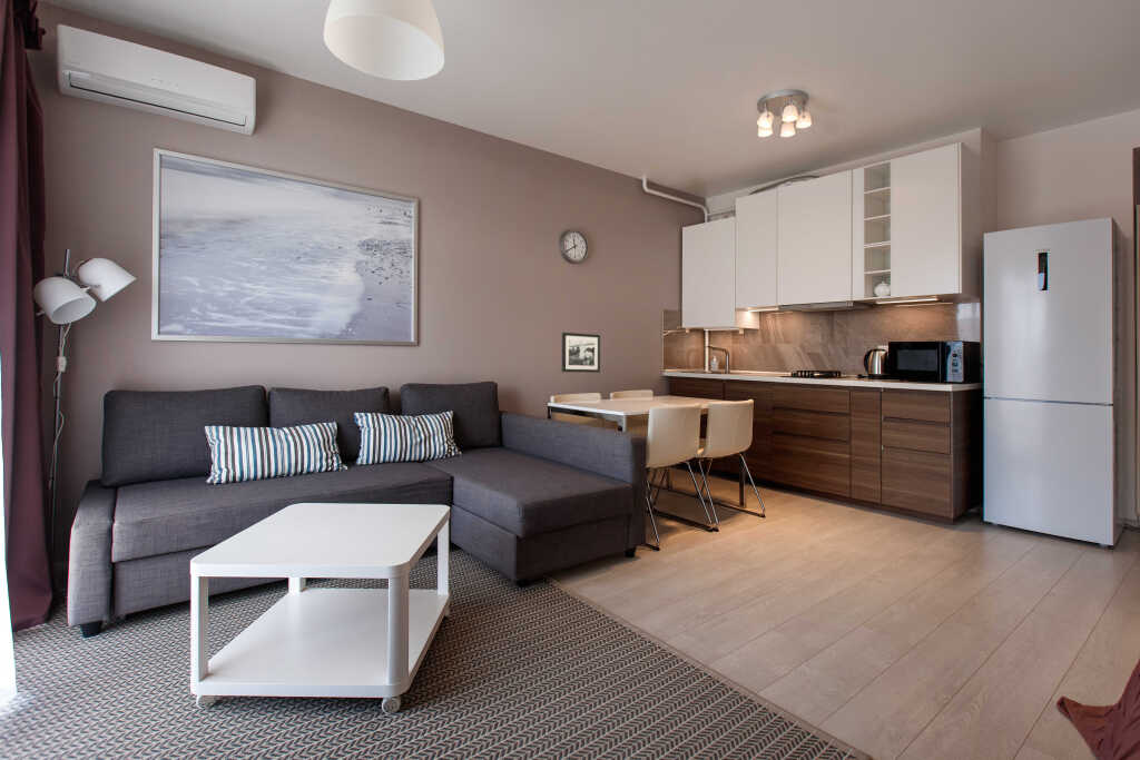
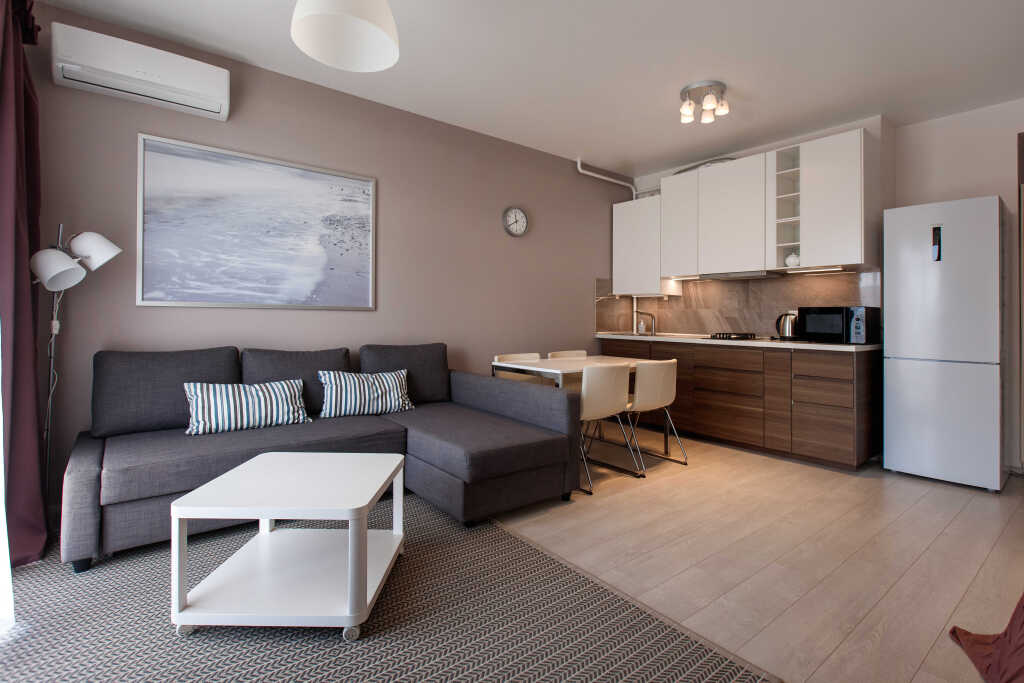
- picture frame [561,332,601,374]
